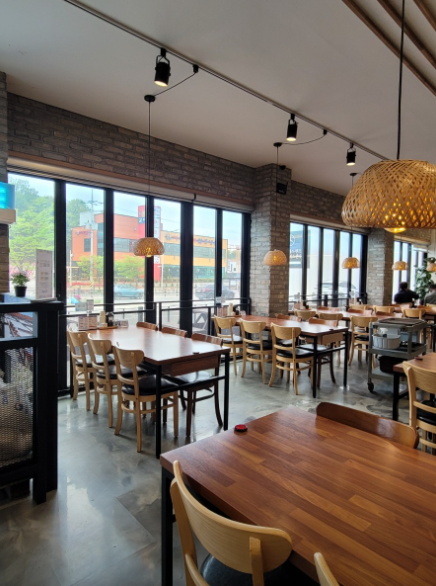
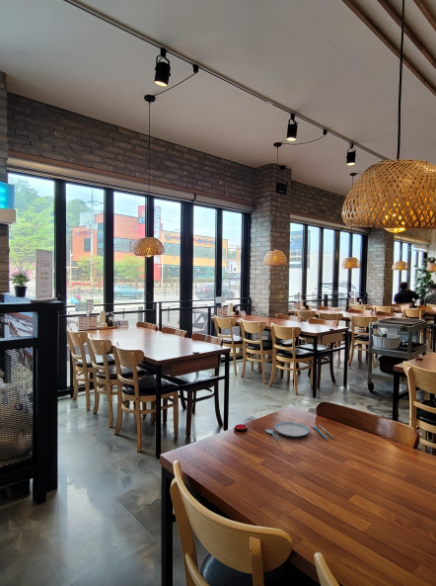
+ plate [264,421,335,442]
